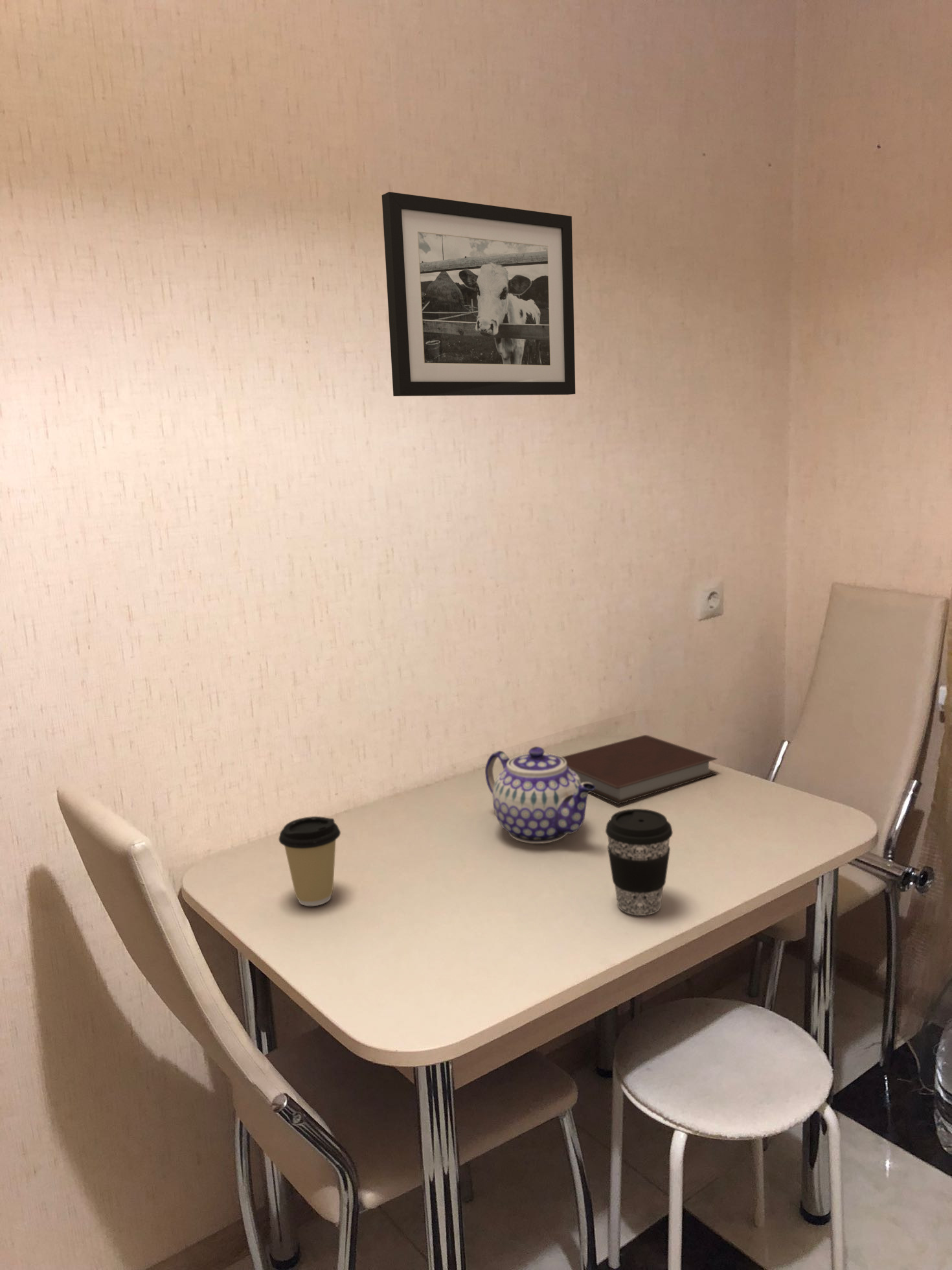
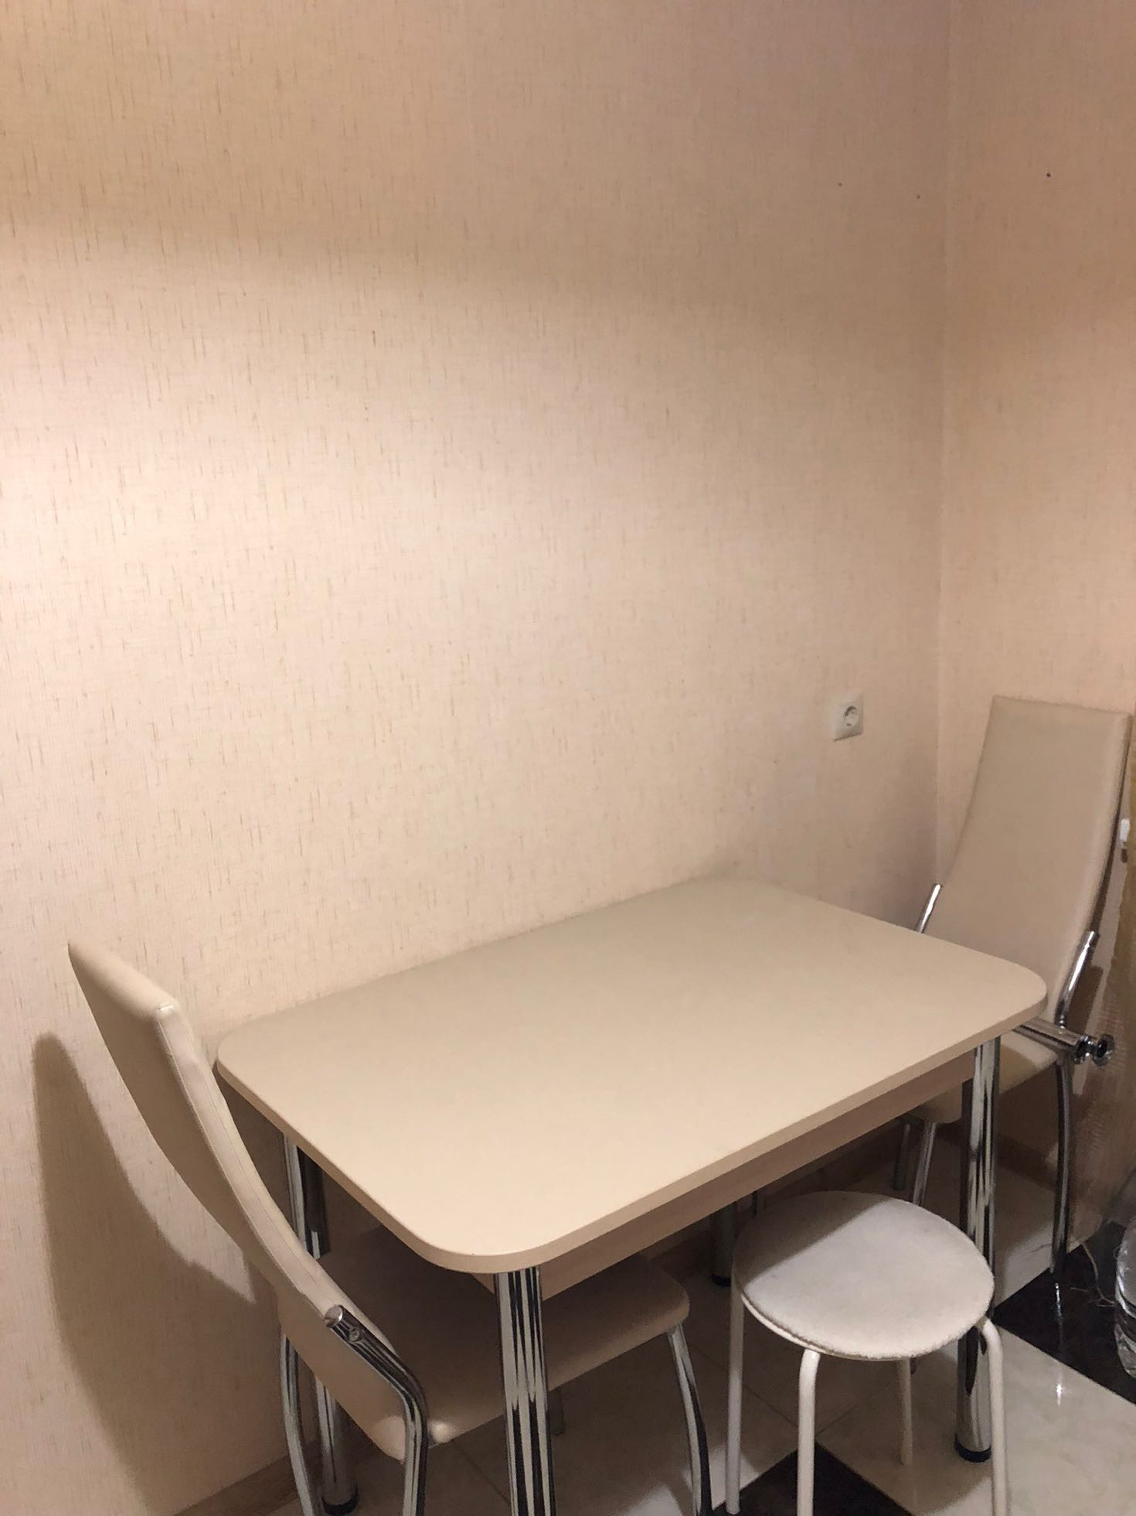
- notebook [561,734,718,805]
- coffee cup [605,808,674,916]
- coffee cup [278,816,341,906]
- picture frame [381,191,576,397]
- teapot [484,746,595,844]
